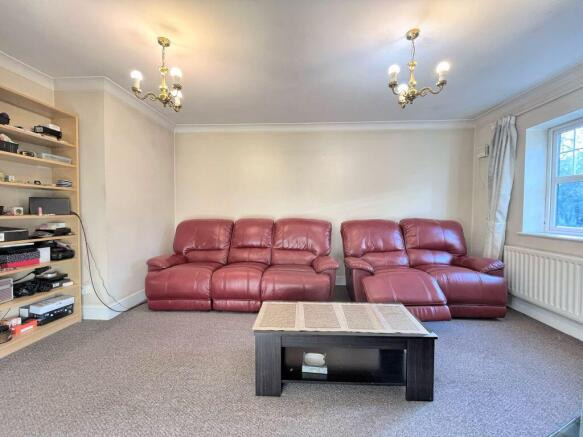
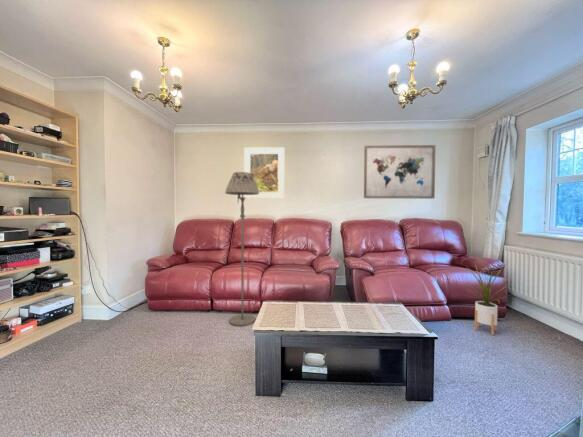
+ house plant [467,260,510,336]
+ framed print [243,146,286,199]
+ floor lamp [224,171,259,327]
+ wall art [363,144,437,200]
